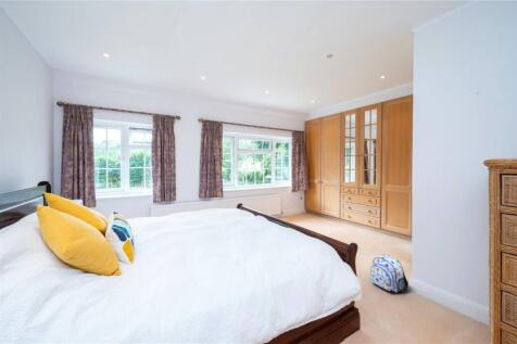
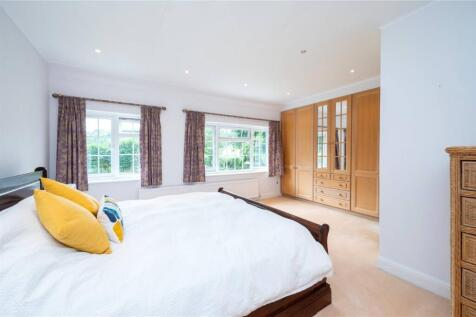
- backpack [369,253,409,294]
